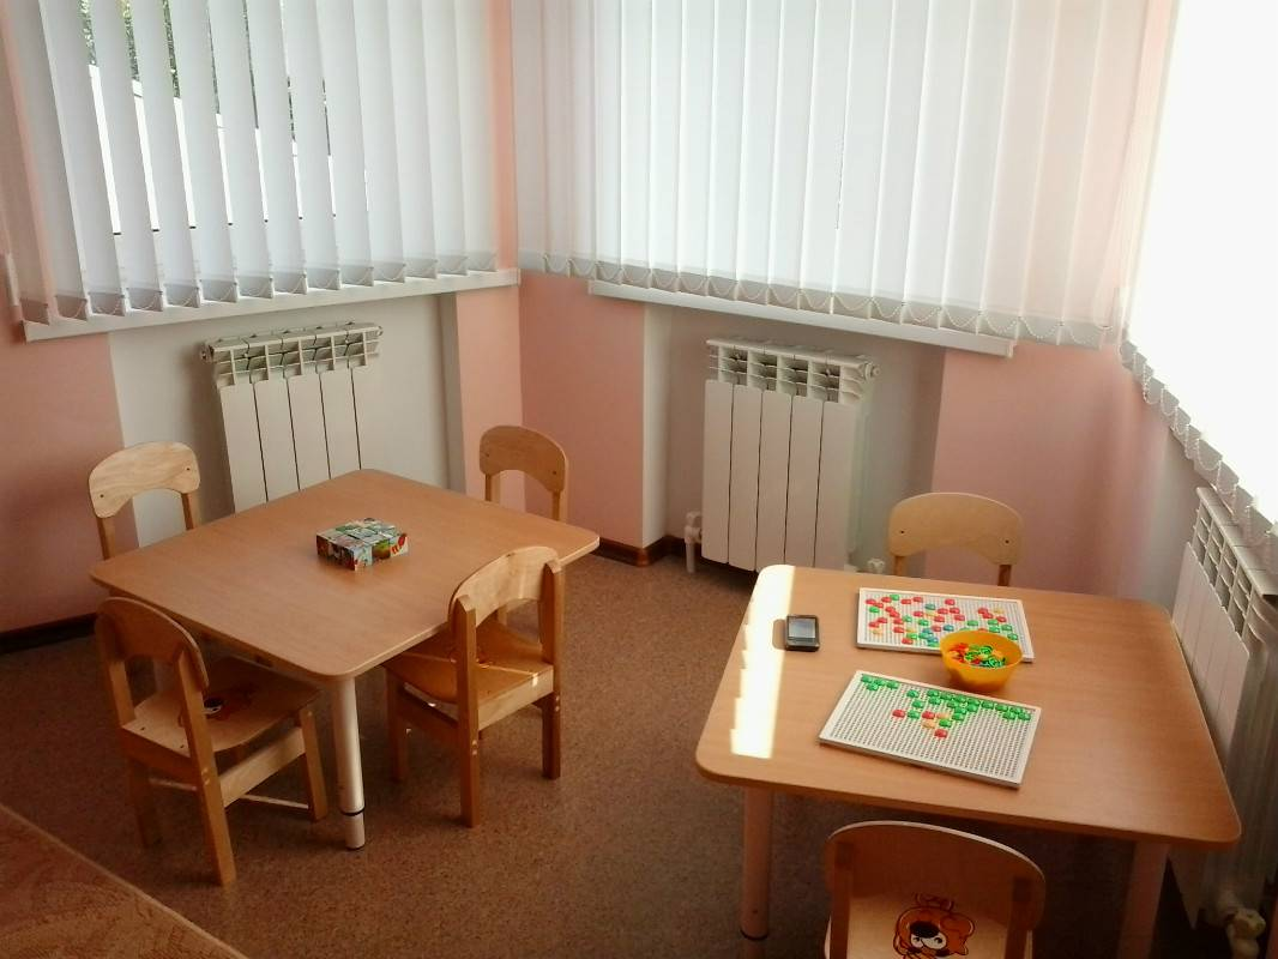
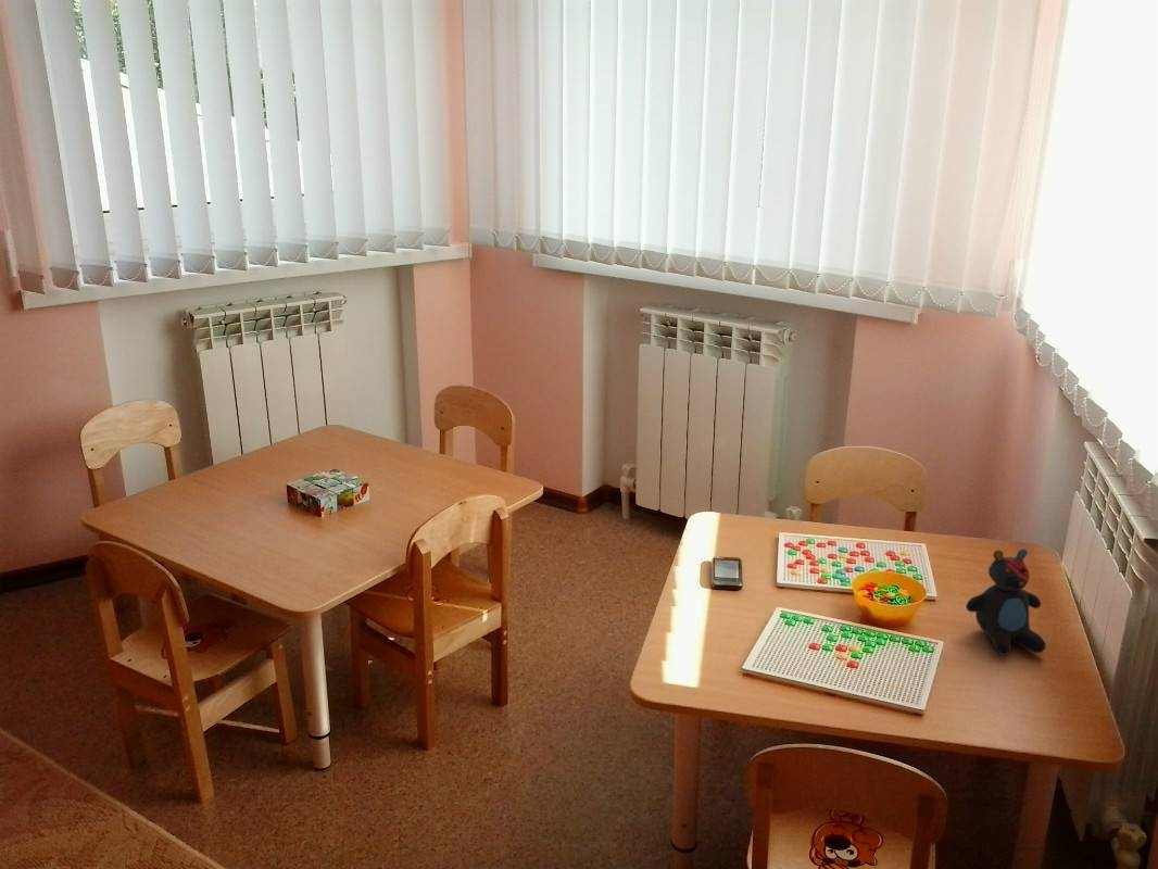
+ teddy bear [965,547,1047,656]
